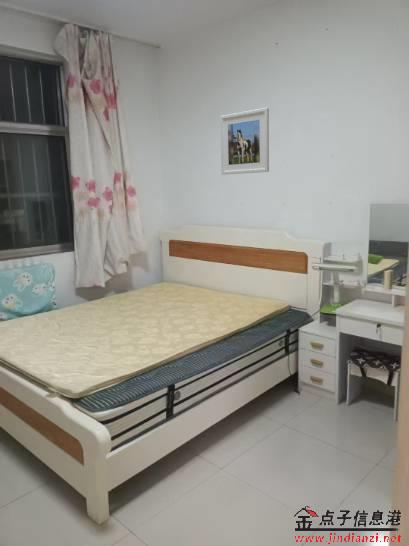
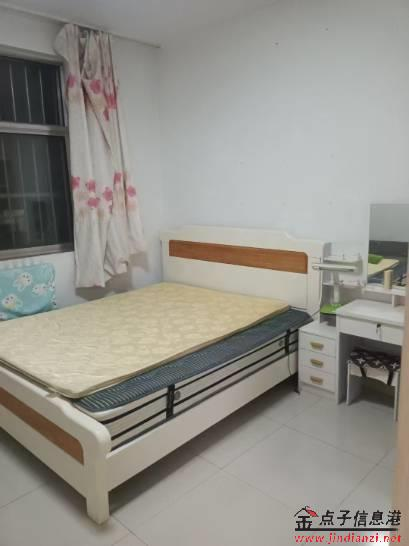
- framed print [219,107,270,176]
